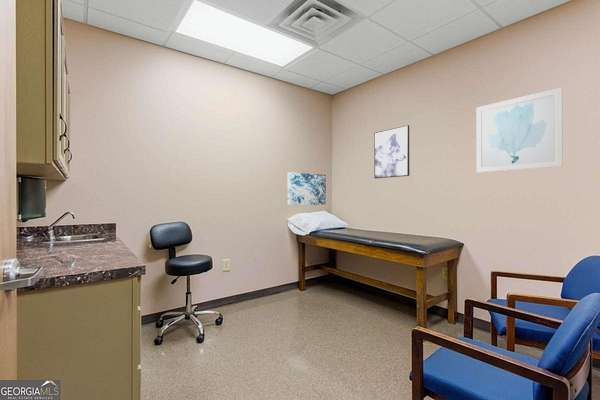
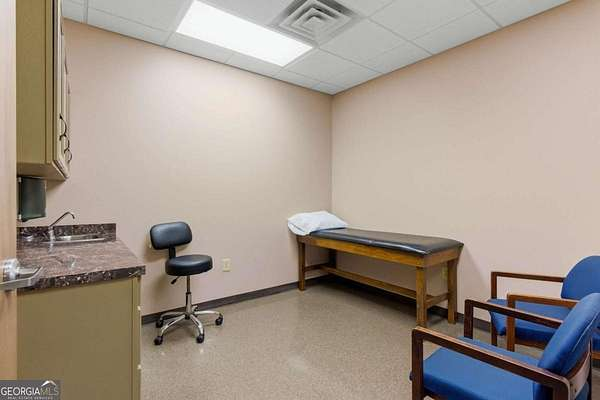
- wall art [373,124,410,179]
- wall art [287,171,327,206]
- wall art [475,87,564,173]
